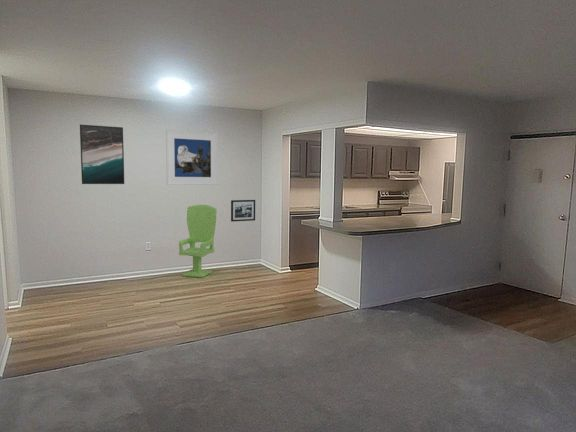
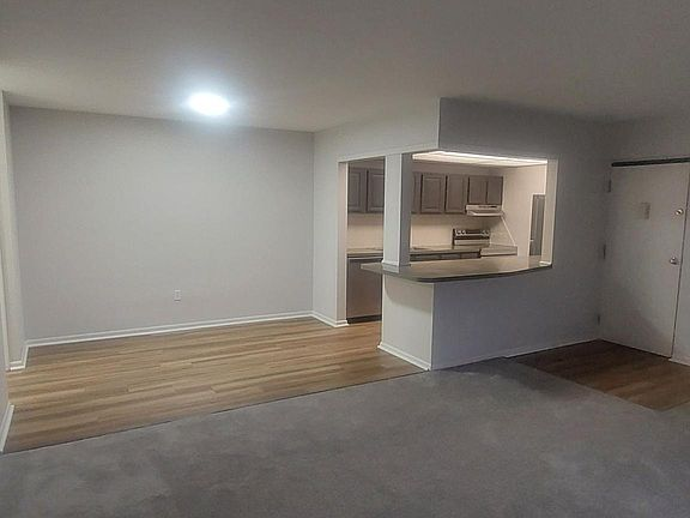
- chair [178,204,218,279]
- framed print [165,129,219,186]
- picture frame [230,199,256,223]
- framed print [79,124,125,185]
